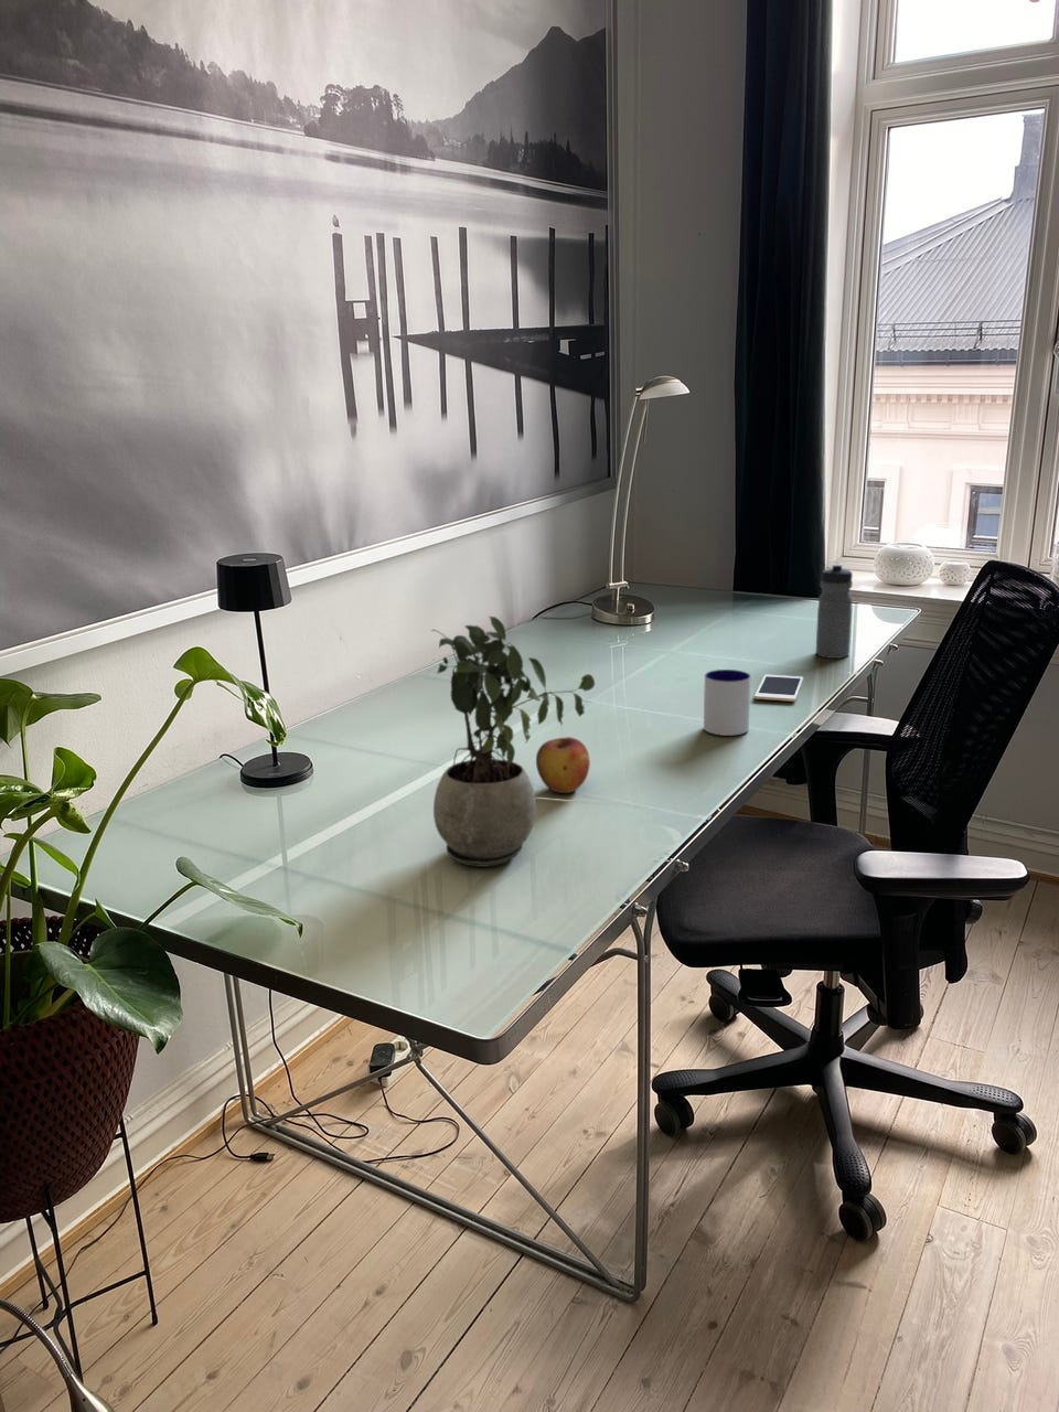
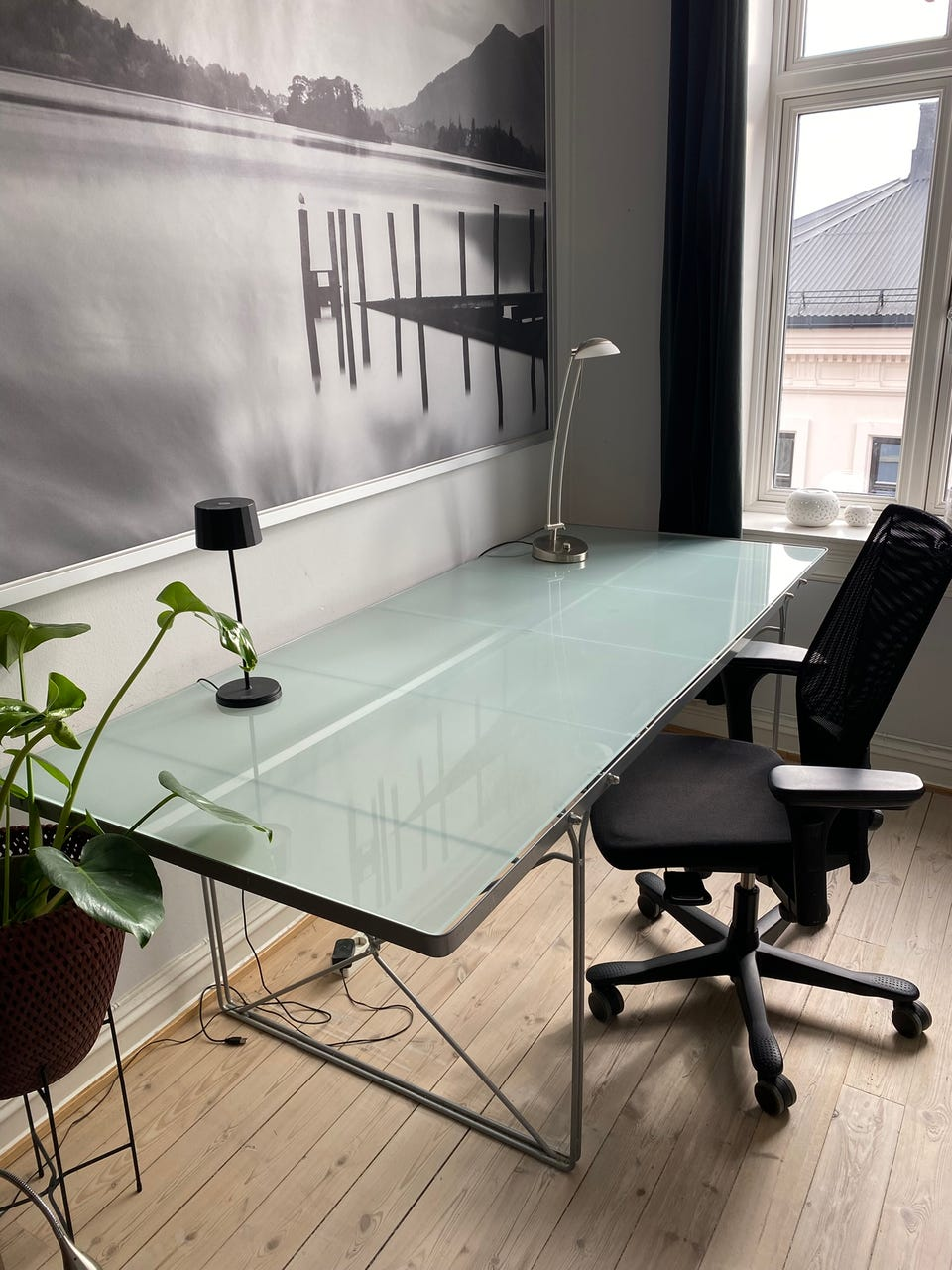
- apple [535,736,592,794]
- water bottle [814,563,854,659]
- mug [703,668,752,737]
- cell phone [753,674,804,703]
- potted plant [430,616,595,868]
